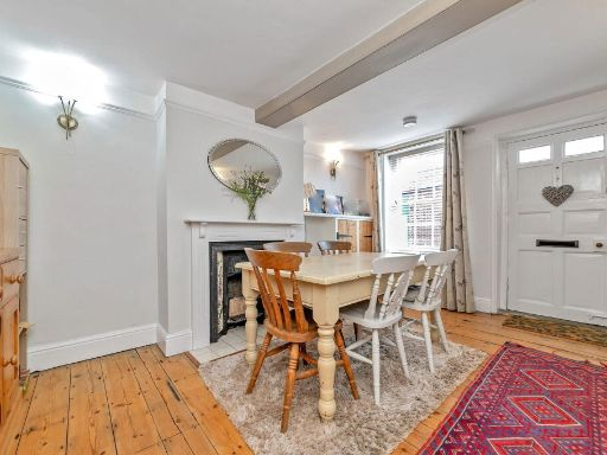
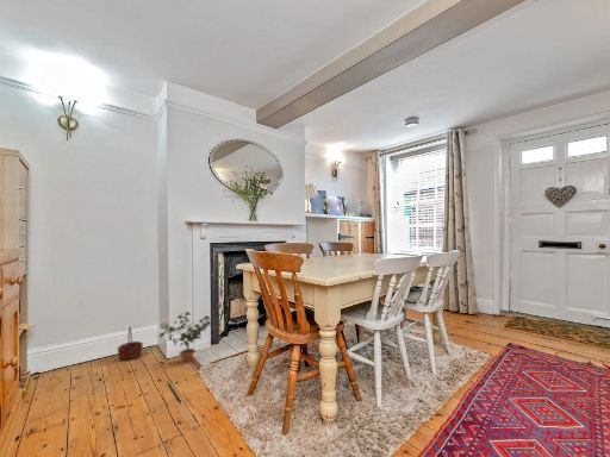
+ basket [116,326,144,362]
+ potted plant [158,311,212,364]
